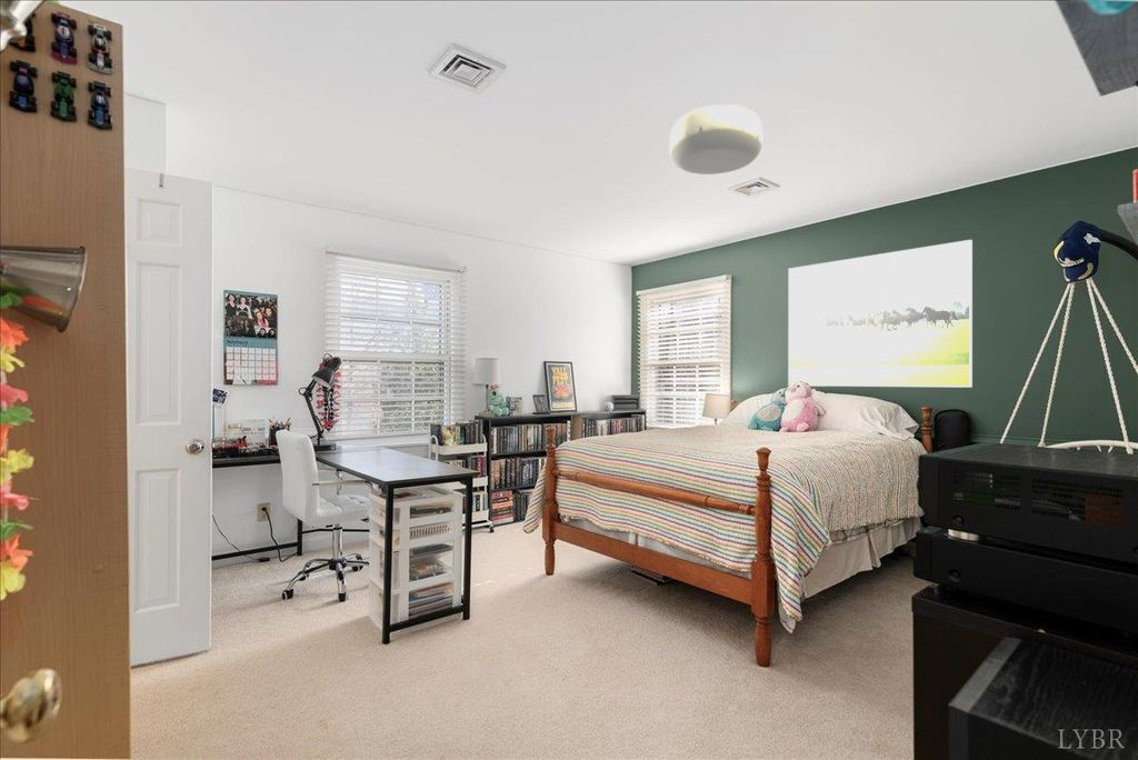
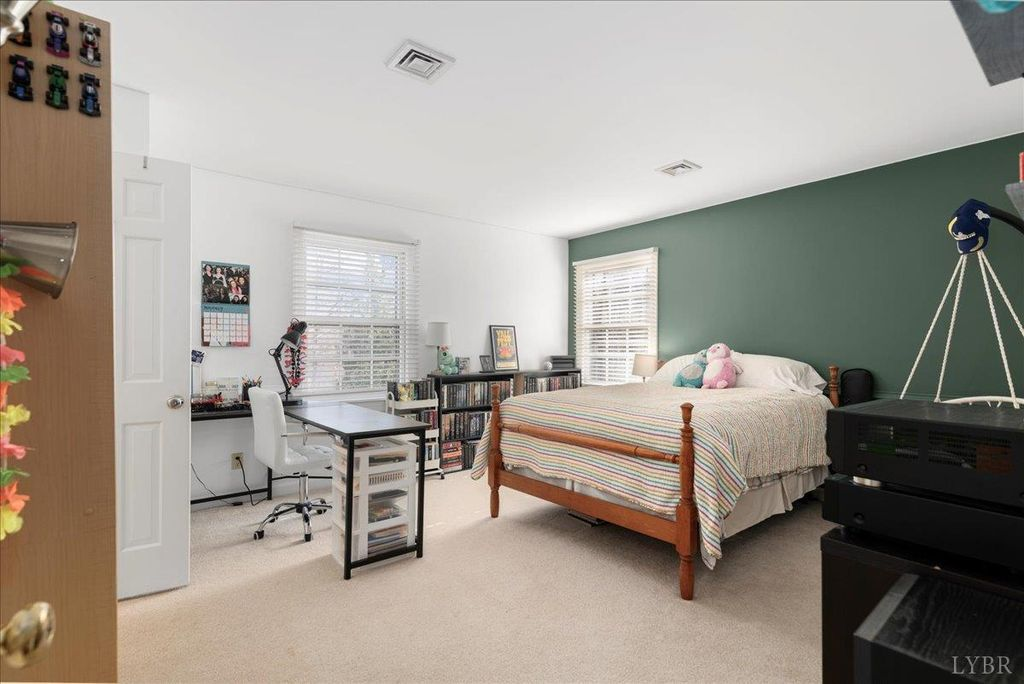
- ceiling light [668,103,763,176]
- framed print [787,239,974,389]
